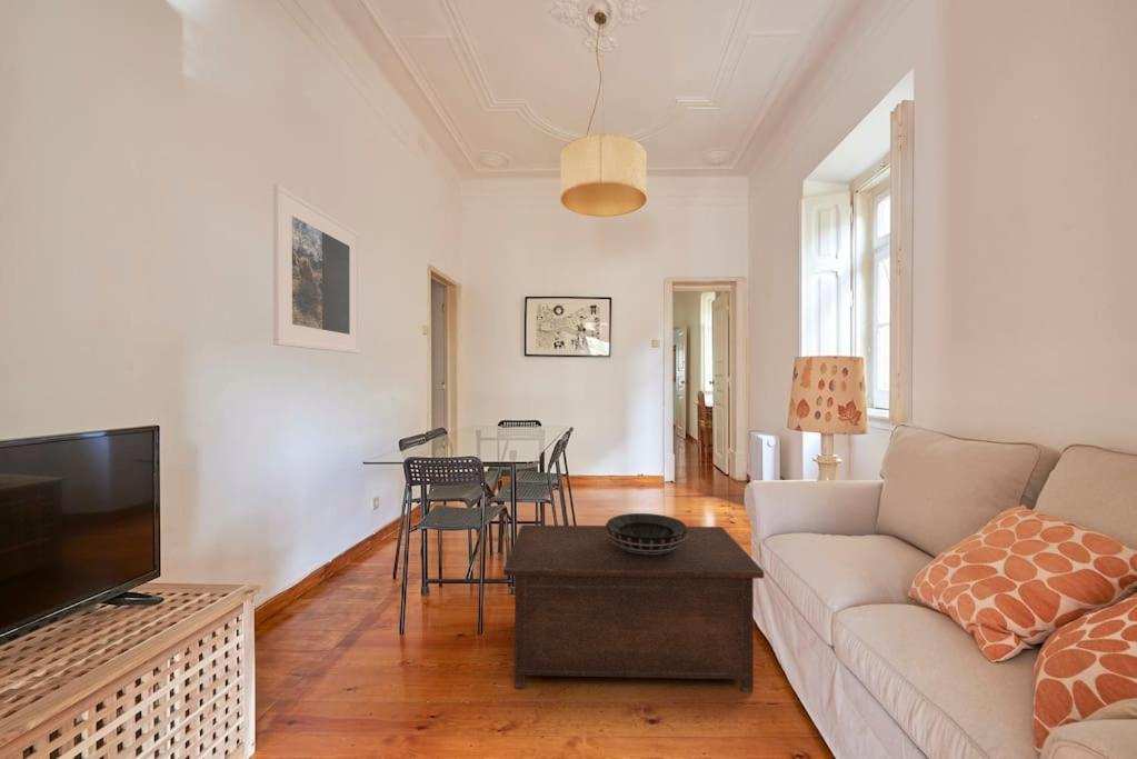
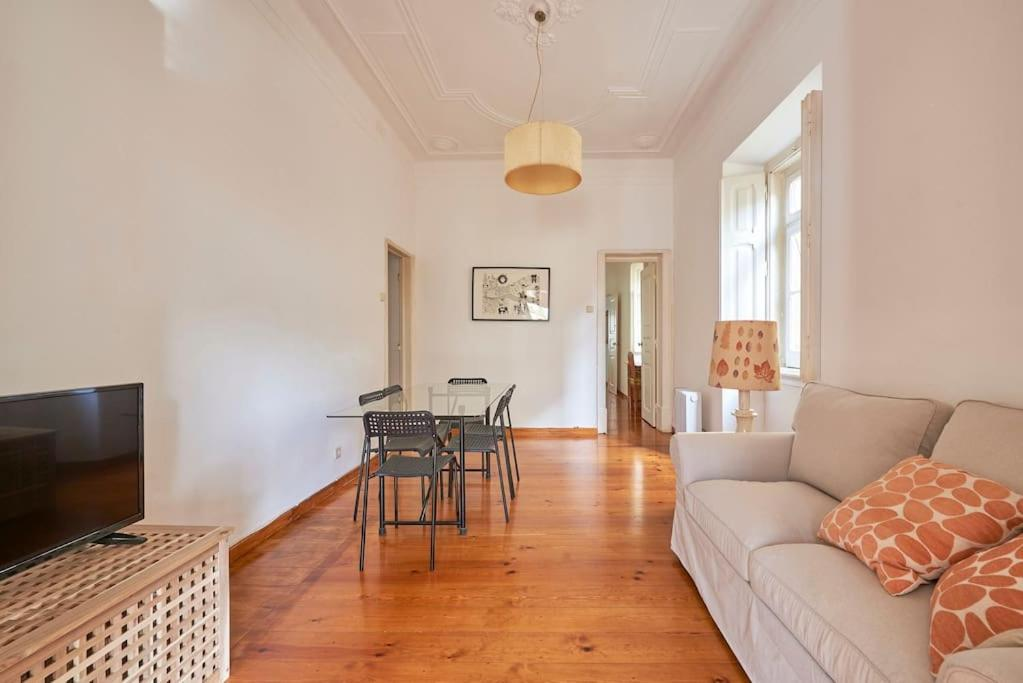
- cabinet [502,523,765,693]
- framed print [272,183,361,354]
- decorative bowl [605,512,689,555]
